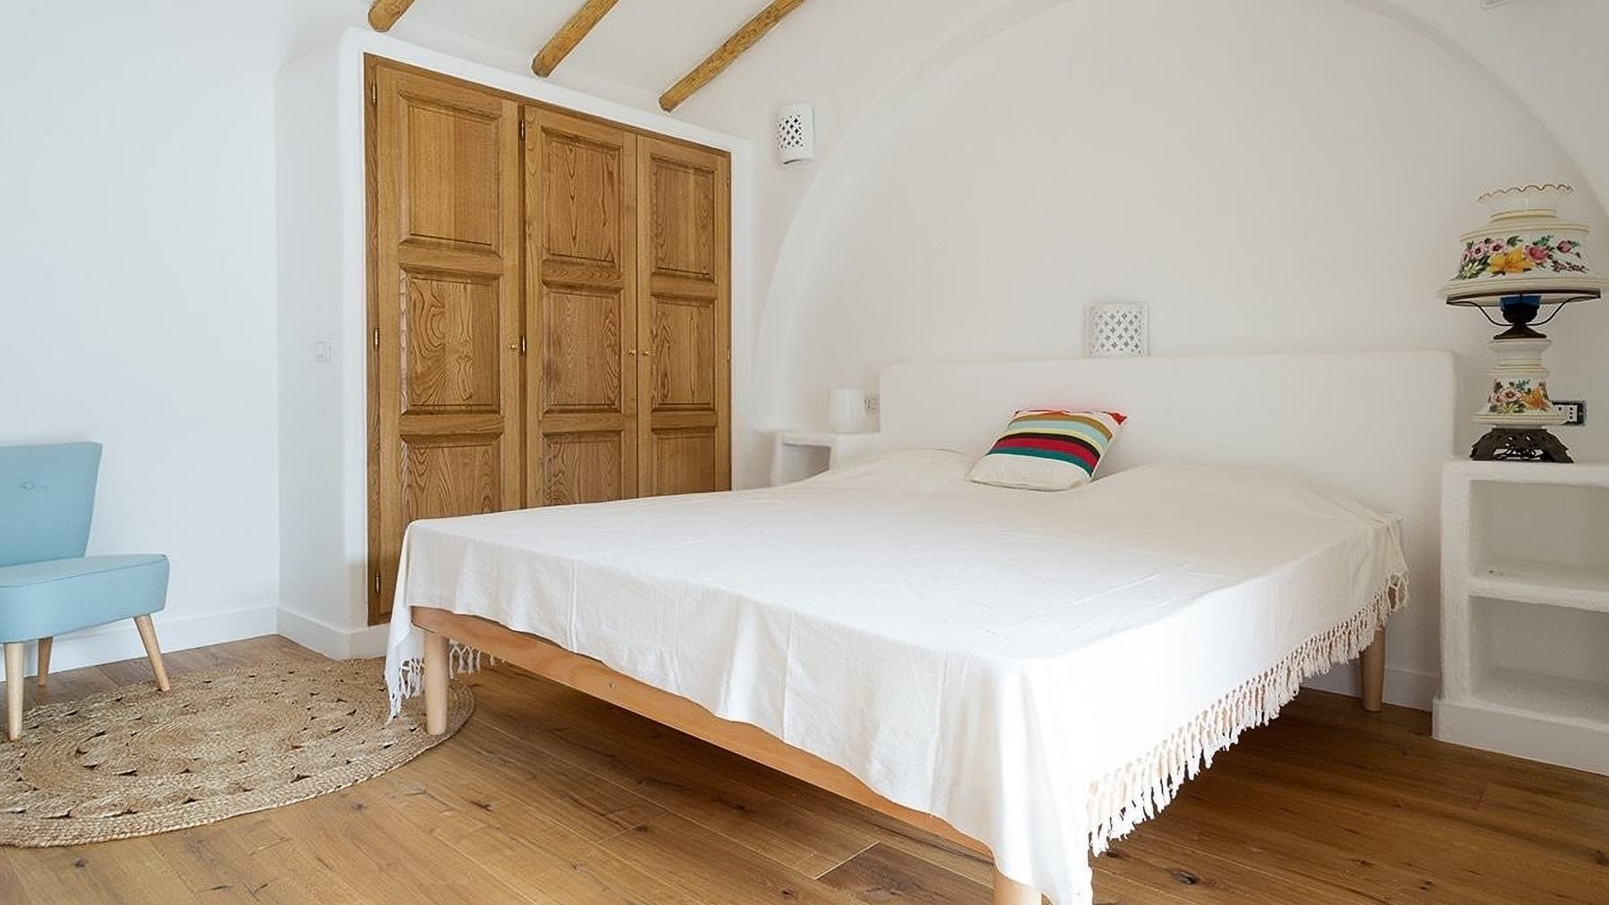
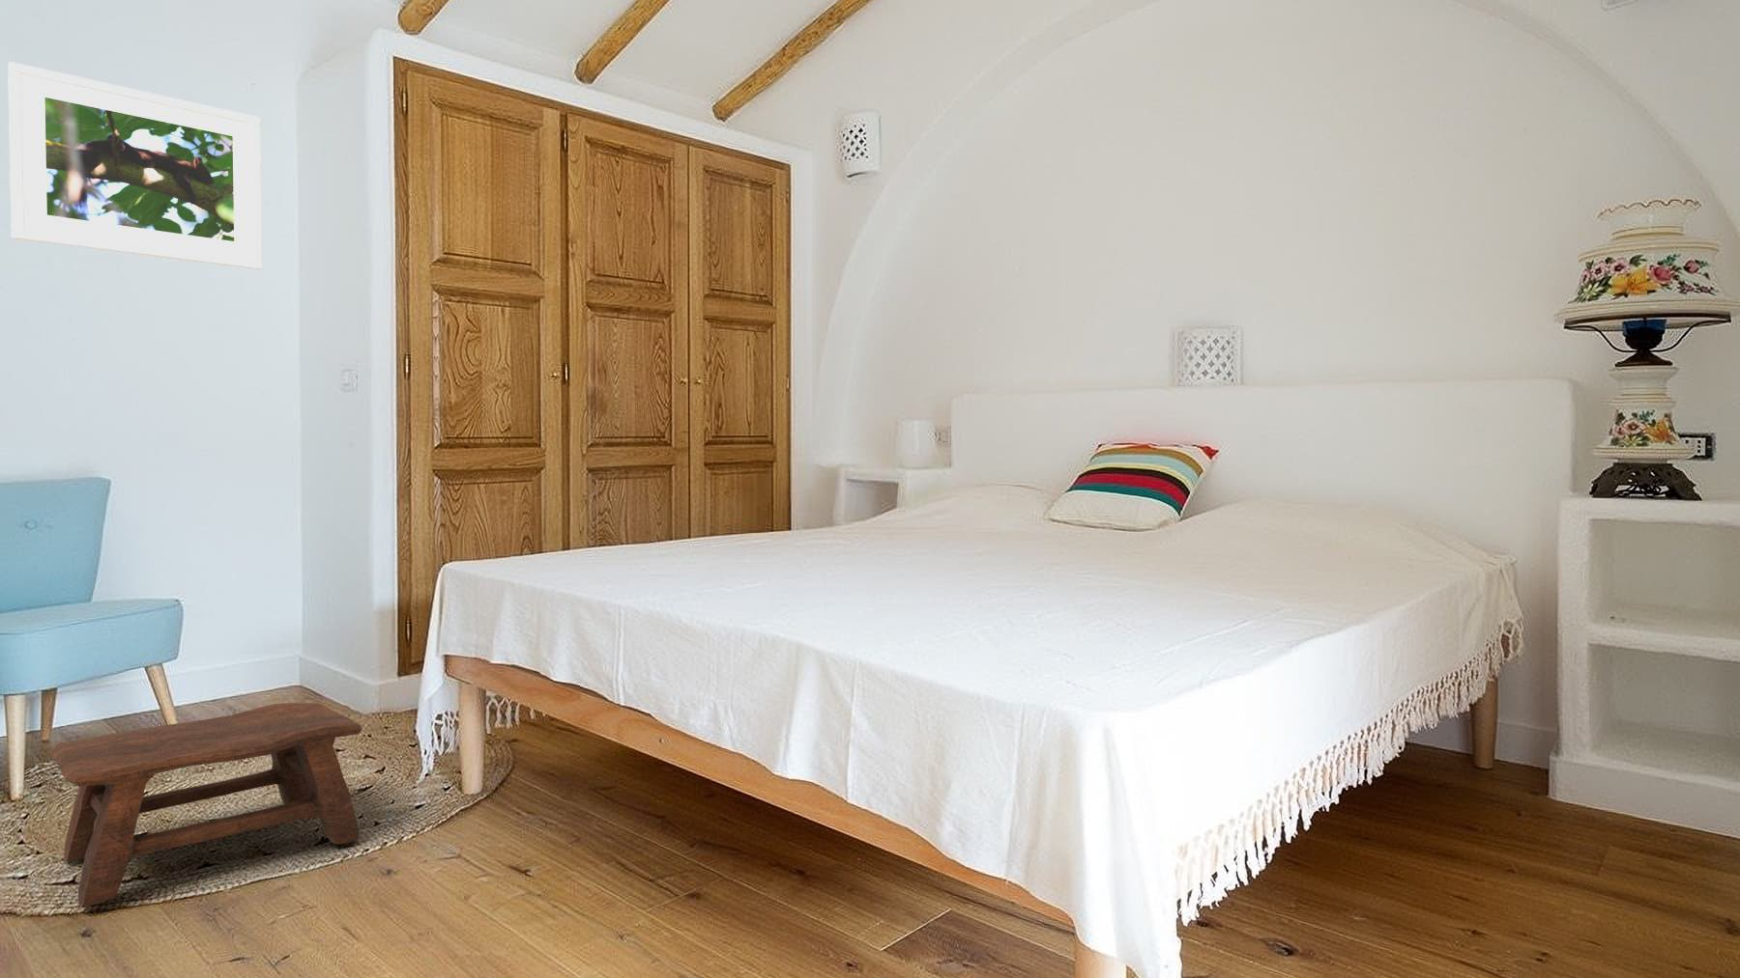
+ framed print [7,61,263,270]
+ stool [49,702,363,906]
